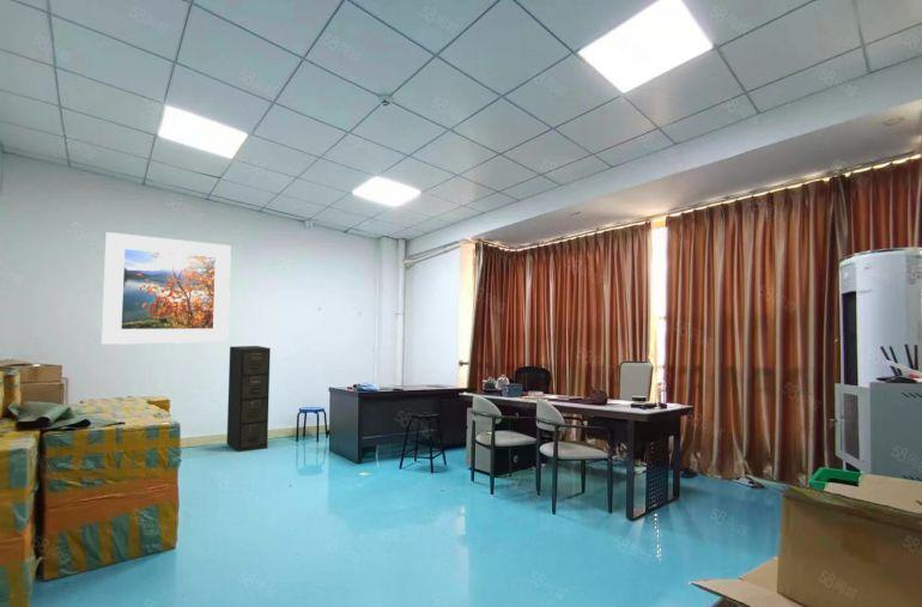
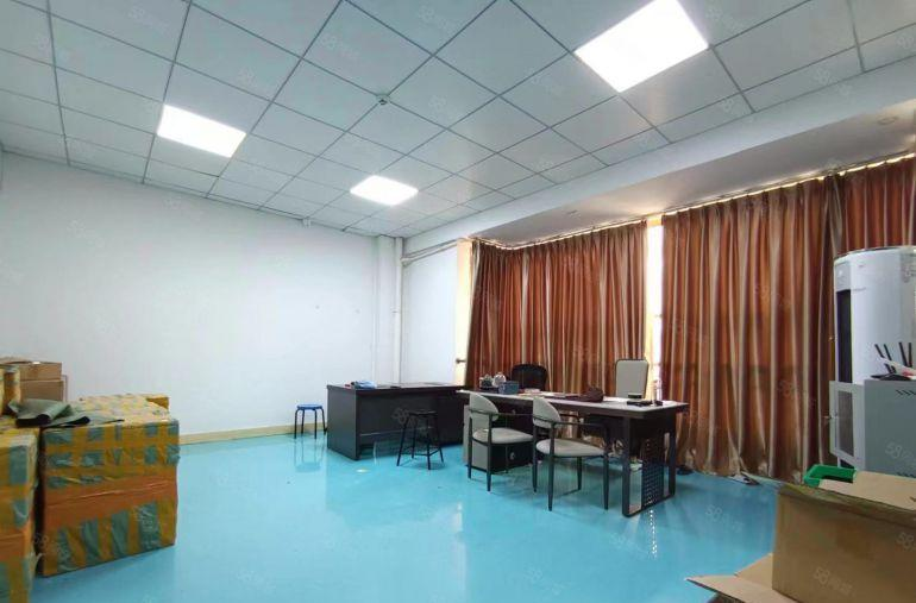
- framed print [101,231,232,346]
- filing cabinet [225,345,272,453]
